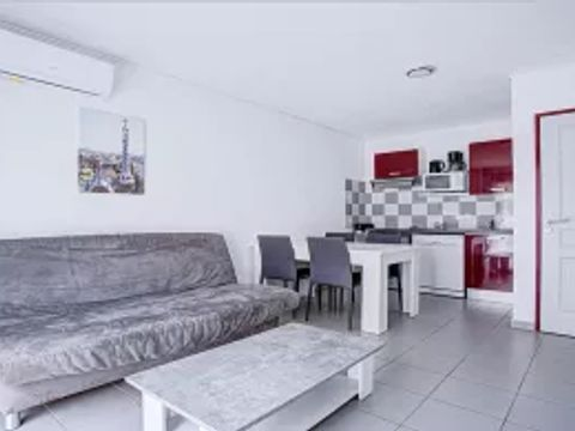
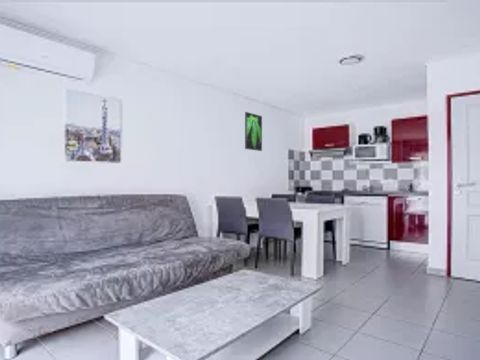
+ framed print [244,111,263,152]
